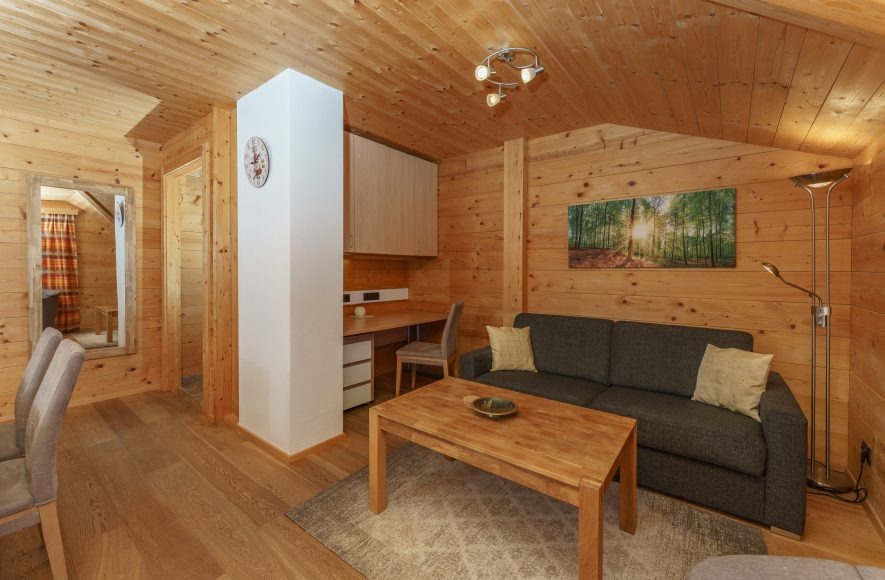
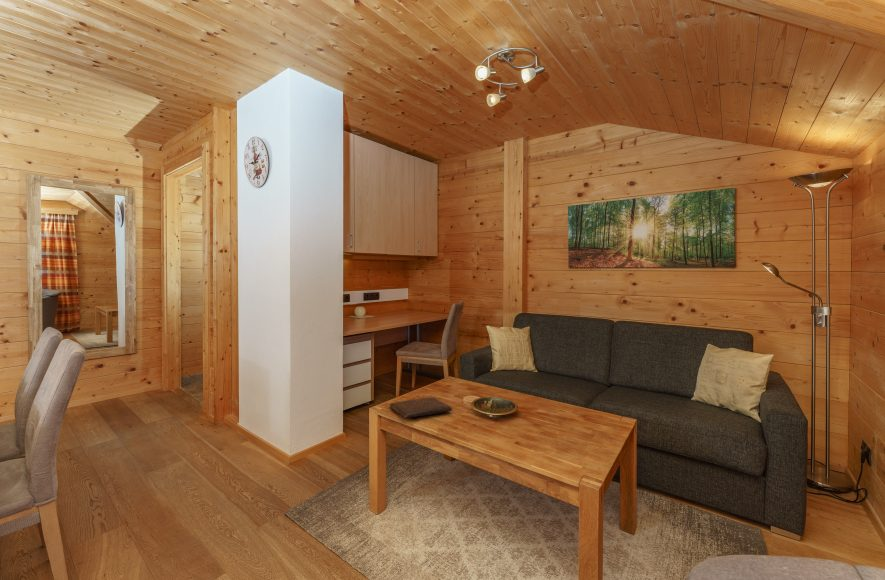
+ book [389,396,454,419]
